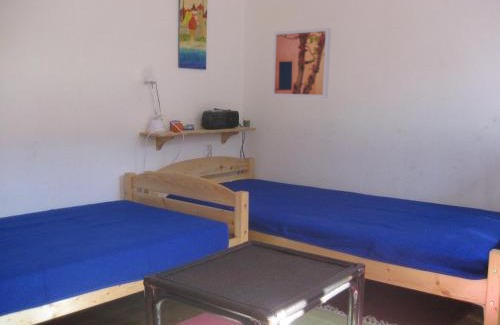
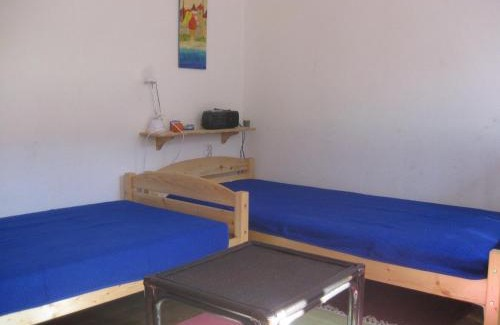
- wall art [271,27,332,99]
